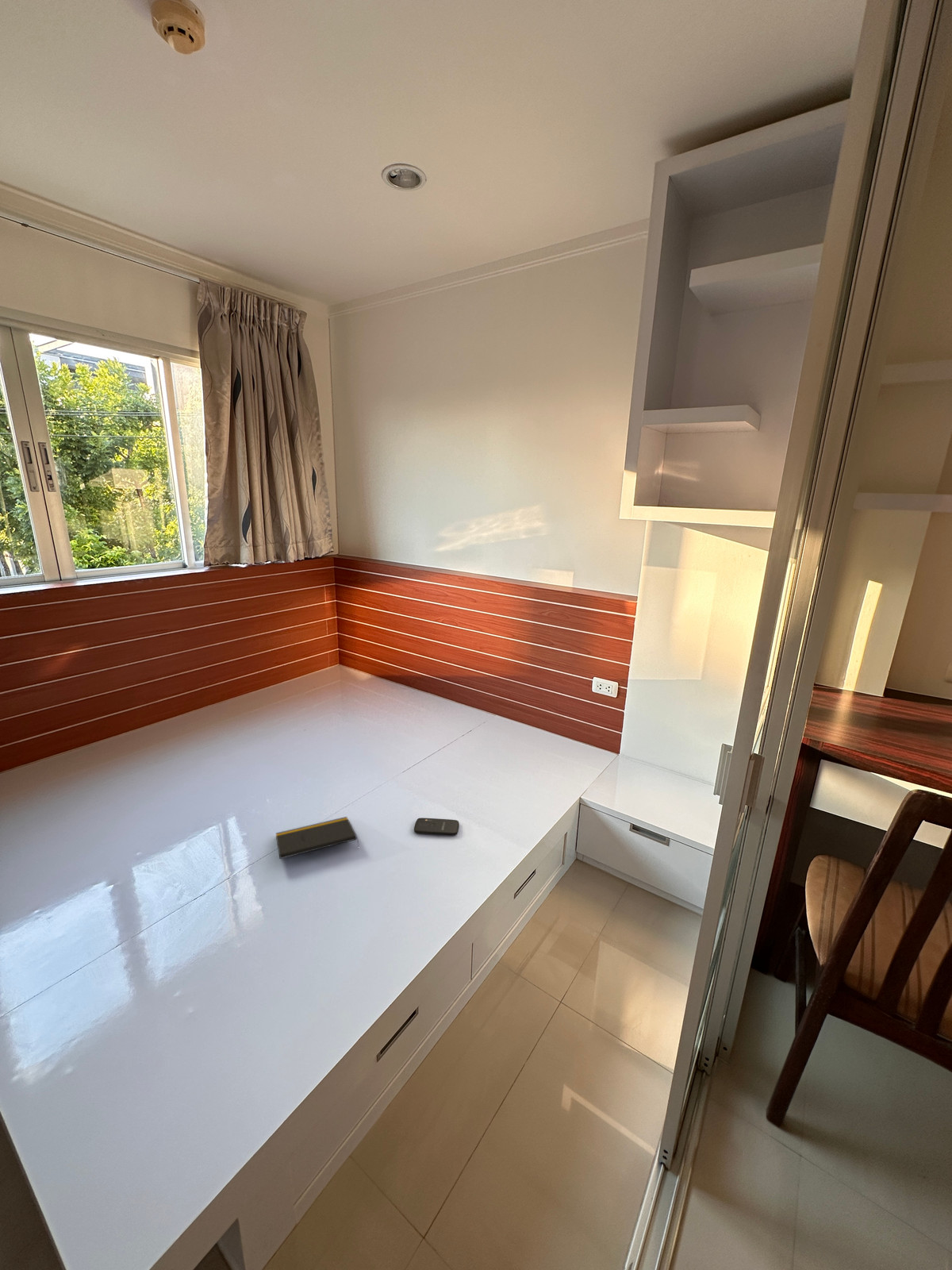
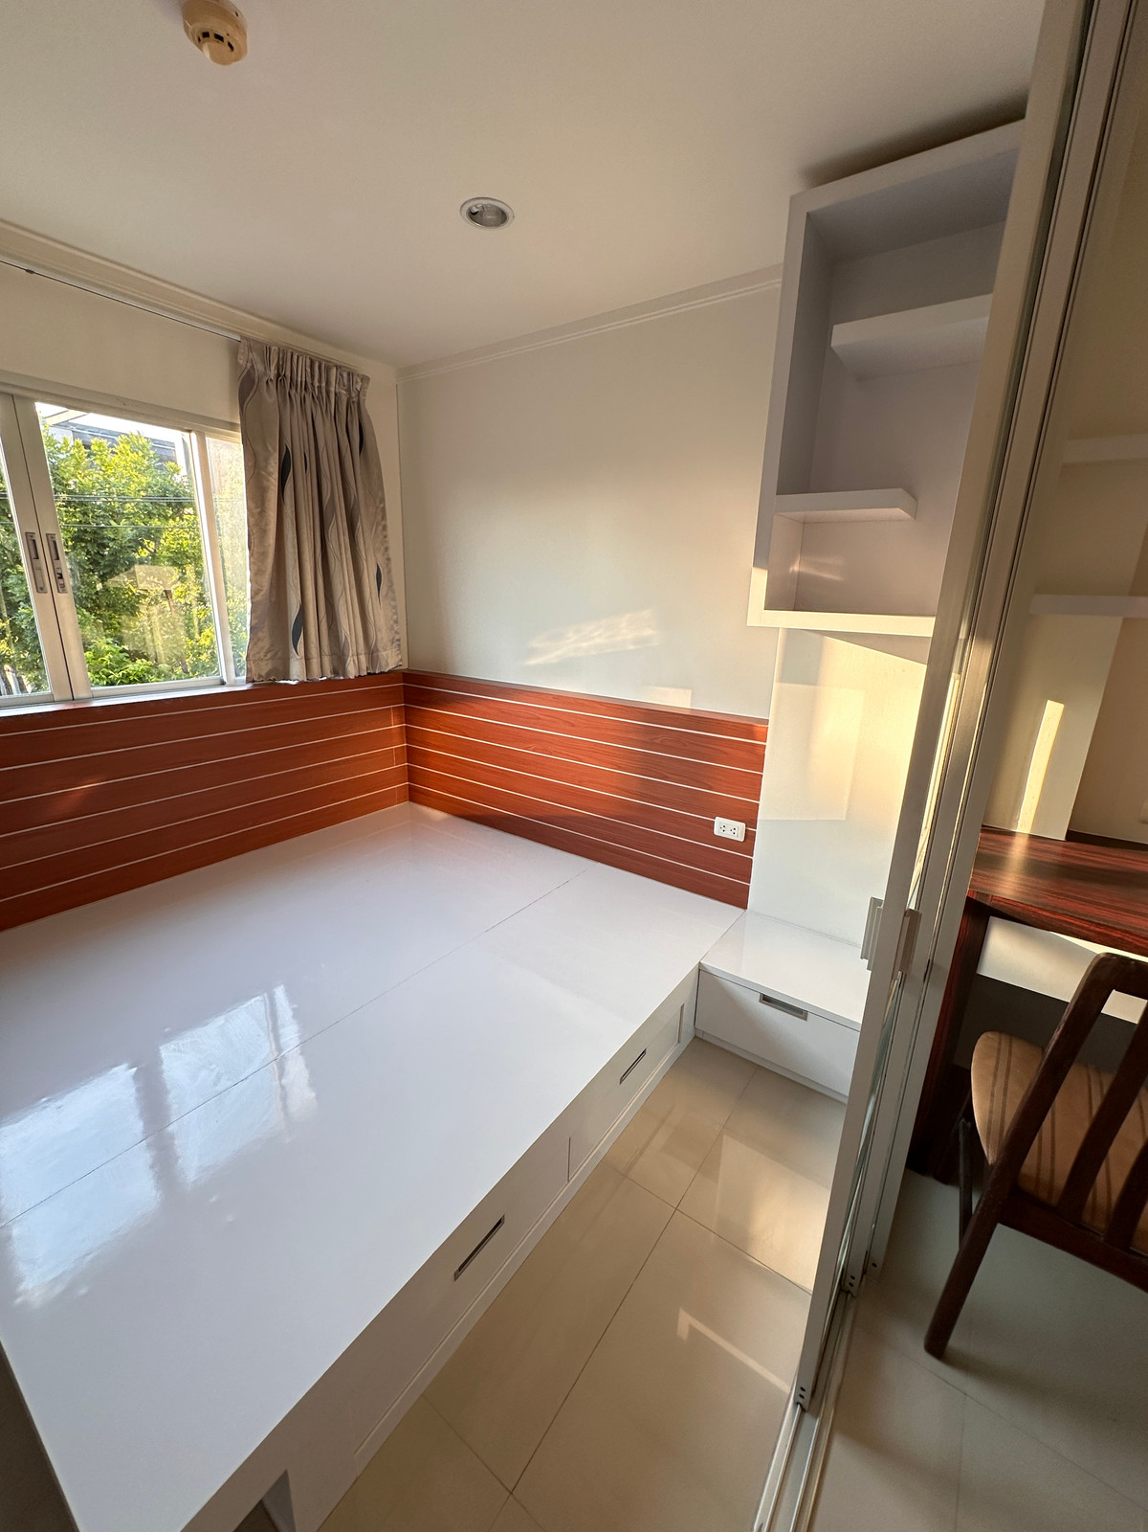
- smartphone [413,817,460,837]
- notepad [275,816,359,860]
